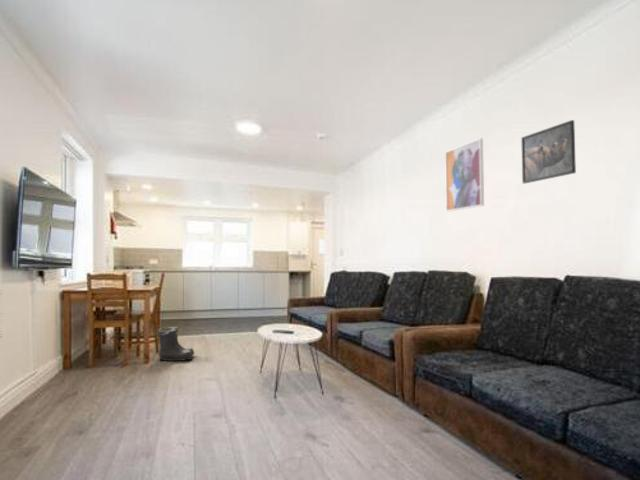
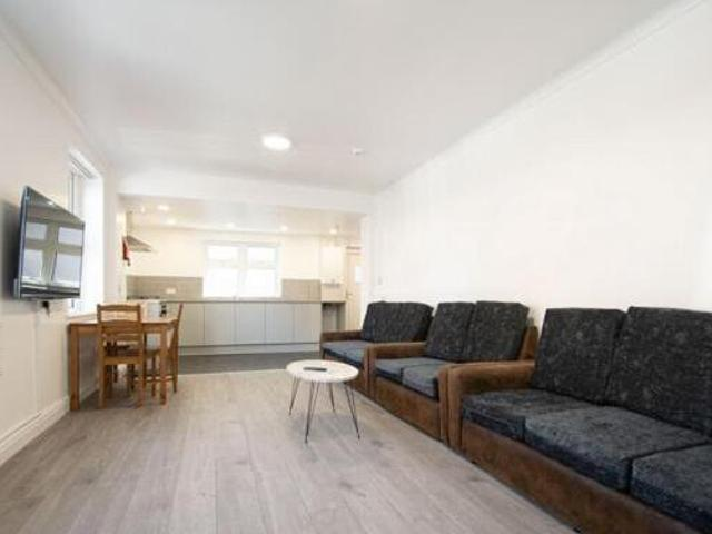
- boots [157,326,195,362]
- wall art [444,137,485,212]
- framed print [520,119,577,185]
